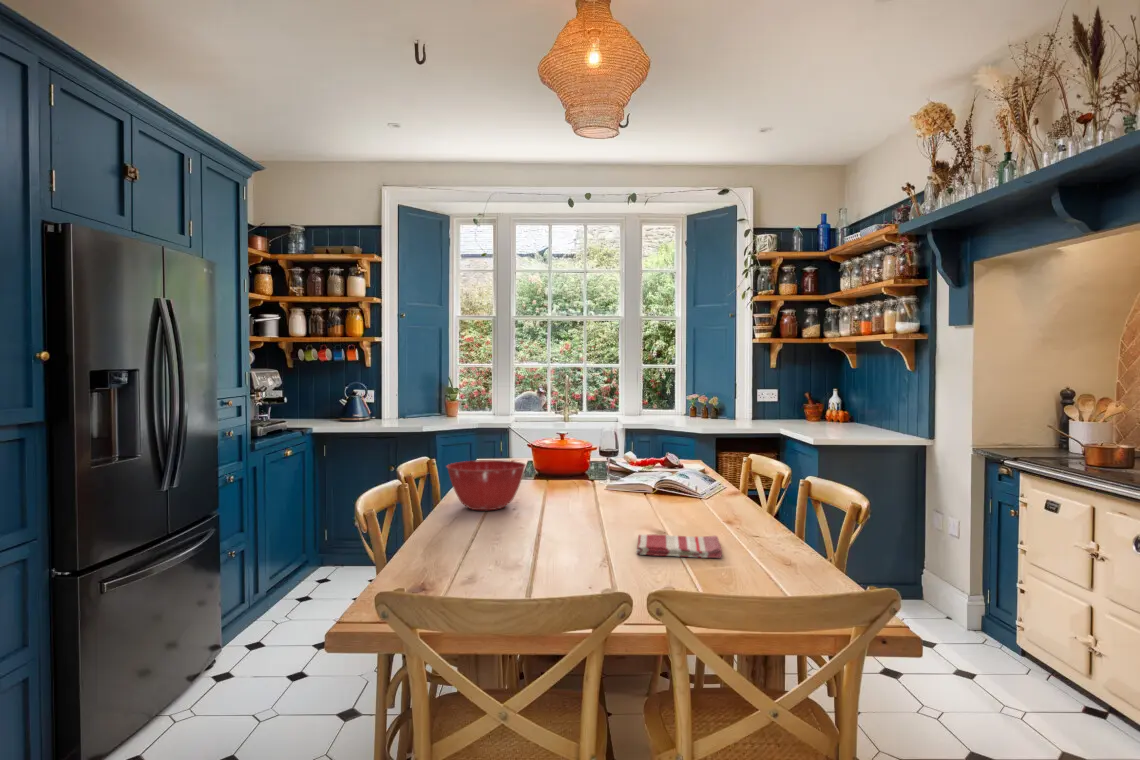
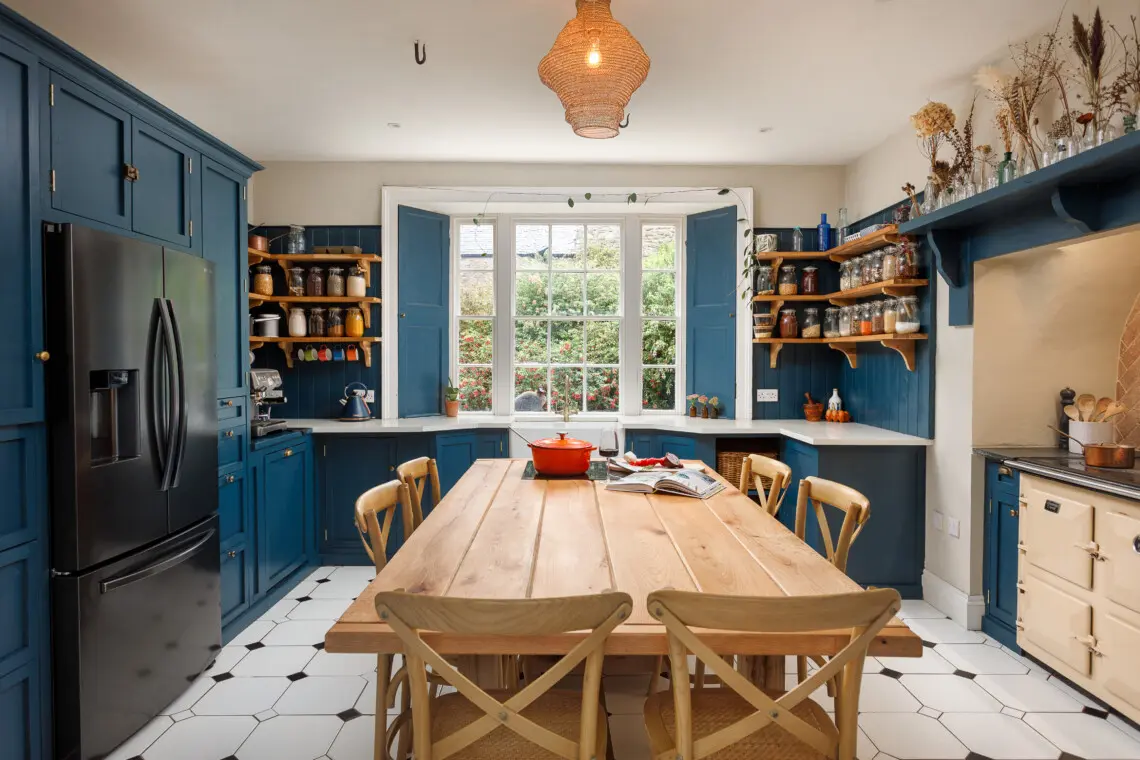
- dish towel [635,533,723,559]
- mixing bowl [445,459,527,511]
